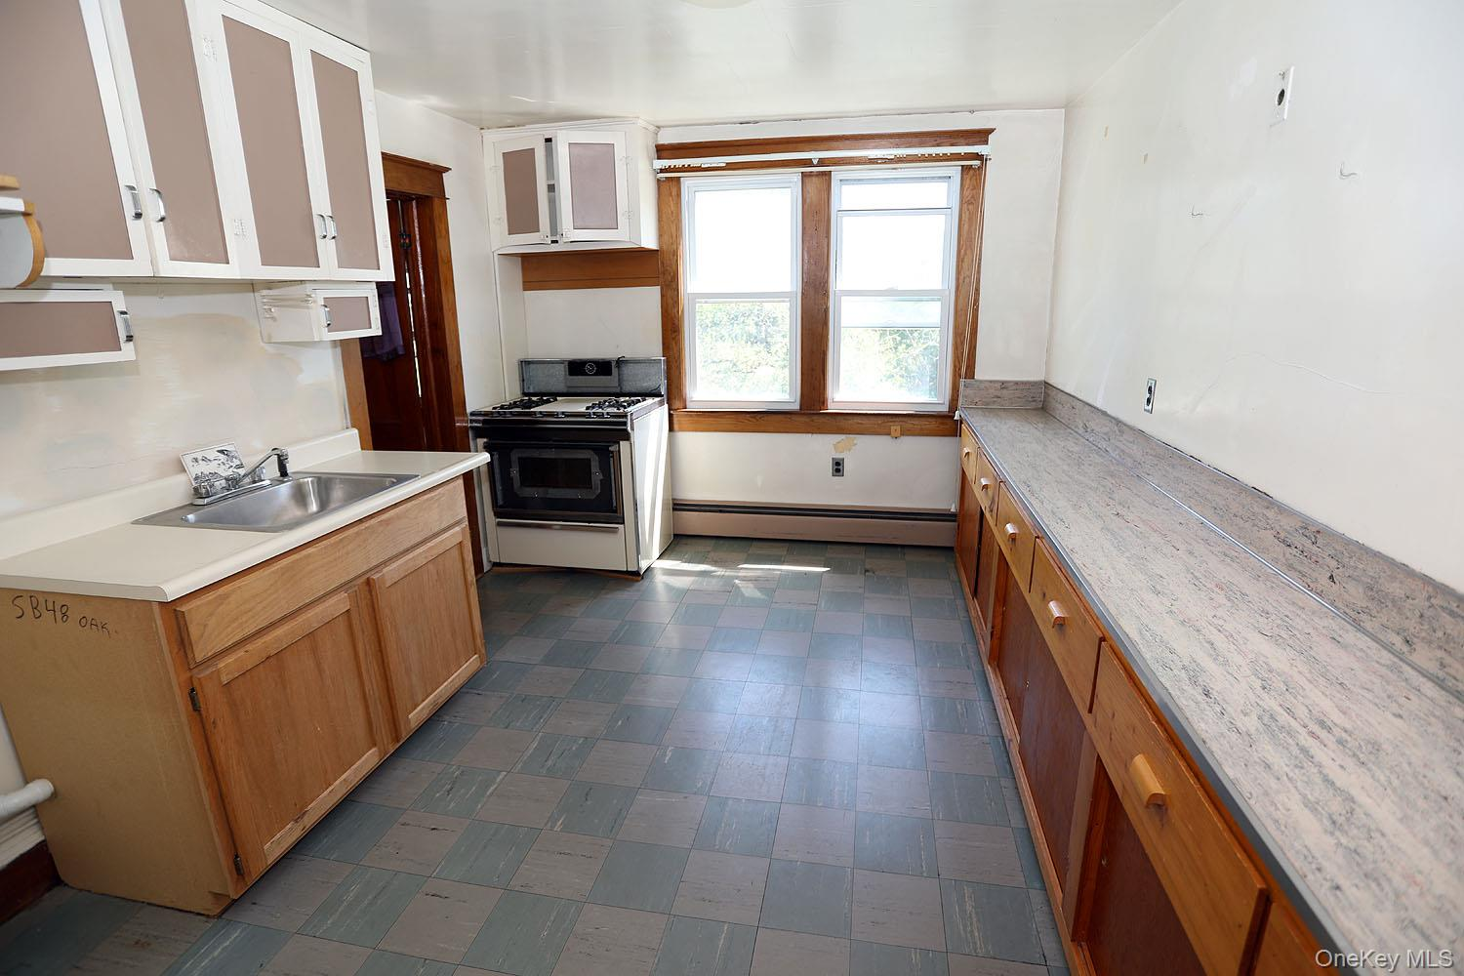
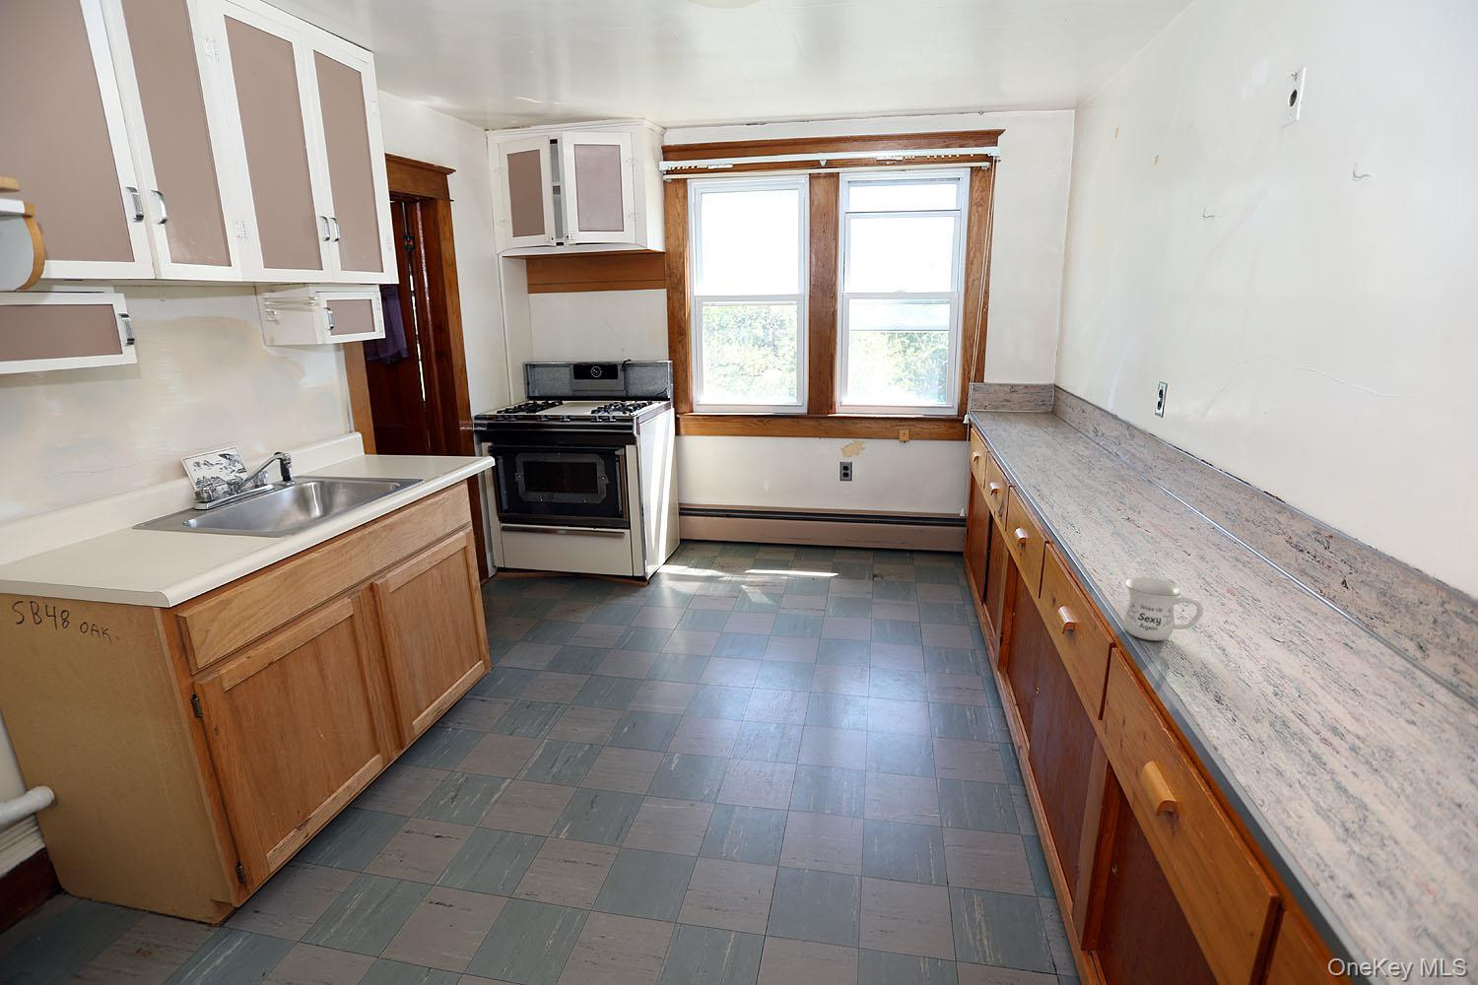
+ mug [1123,576,1204,641]
